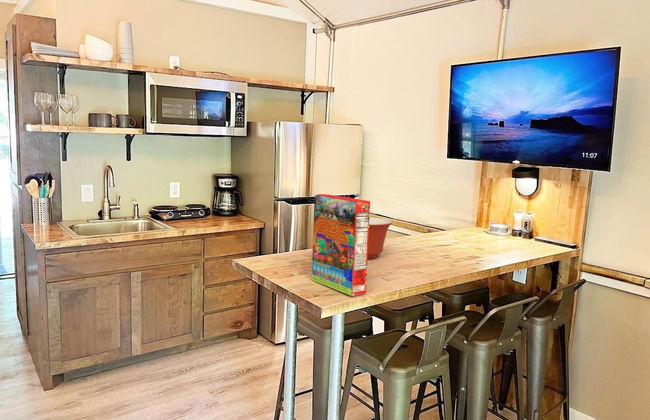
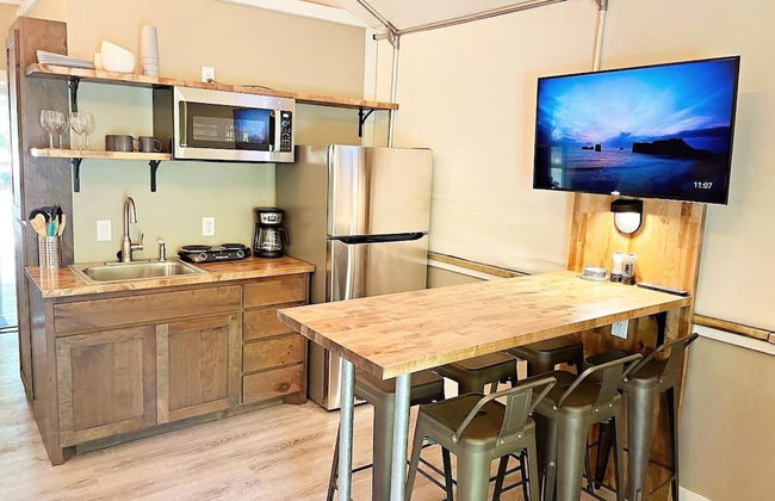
- cereal box [311,193,371,297]
- mixing bowl [367,216,394,259]
